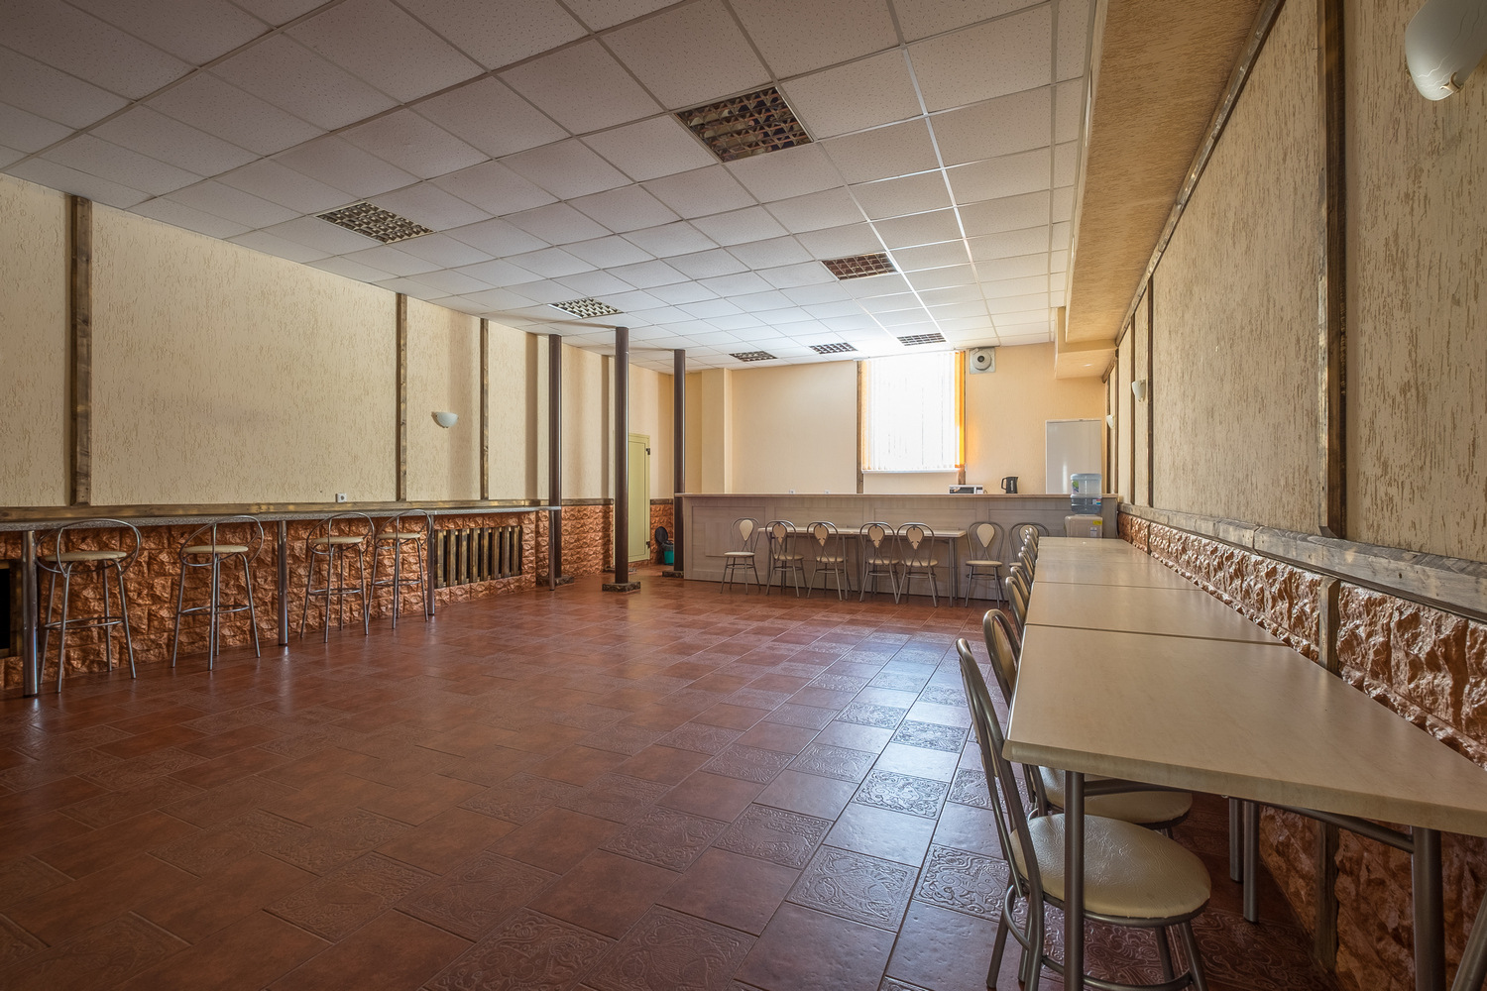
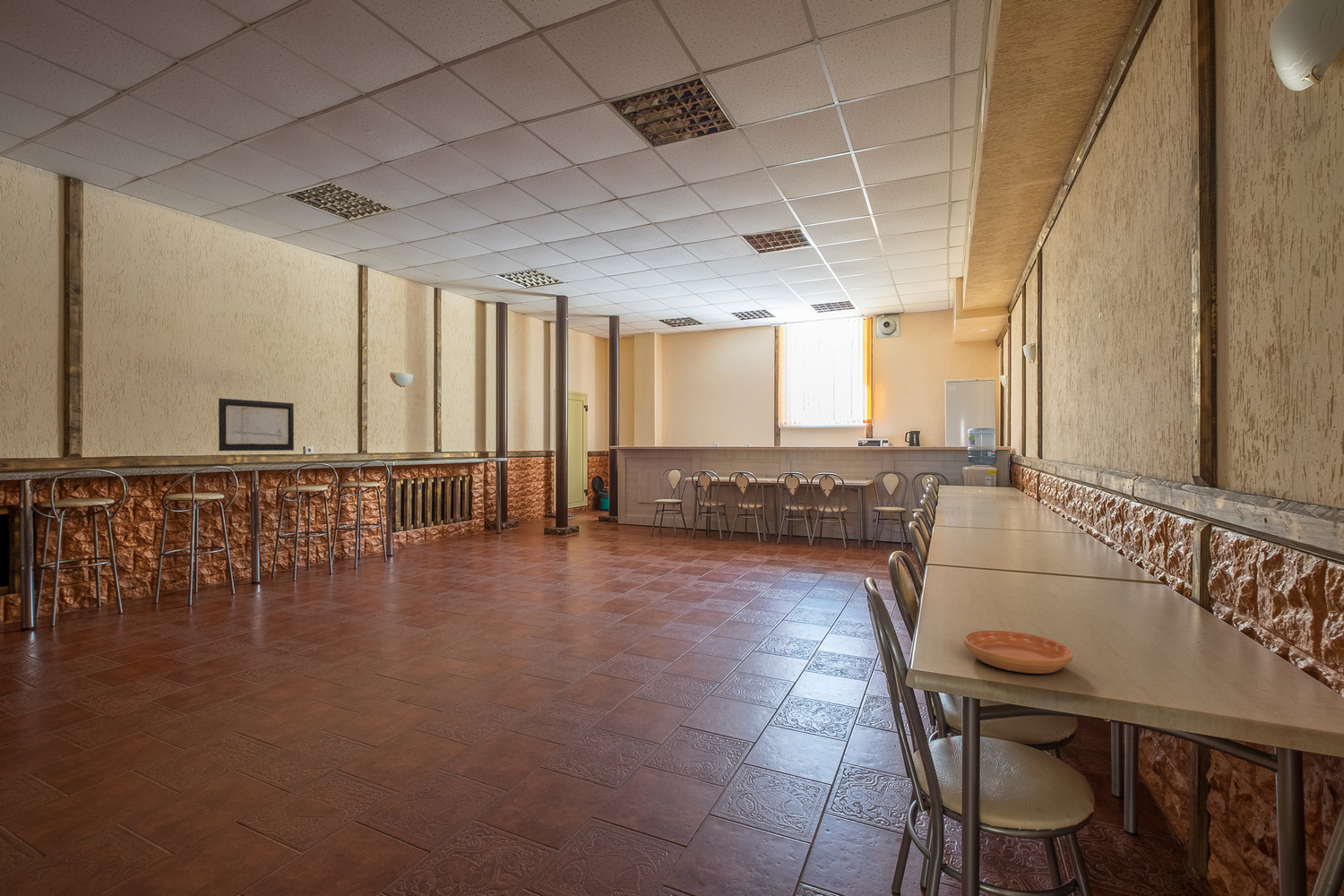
+ saucer [963,630,1074,675]
+ wall art [218,398,295,452]
